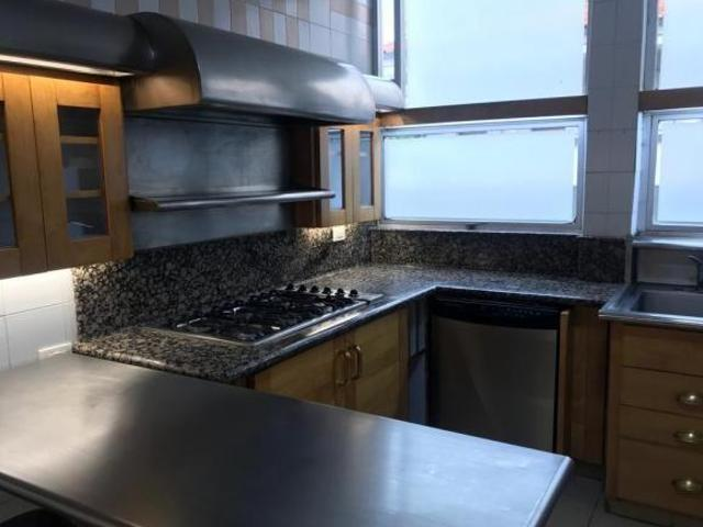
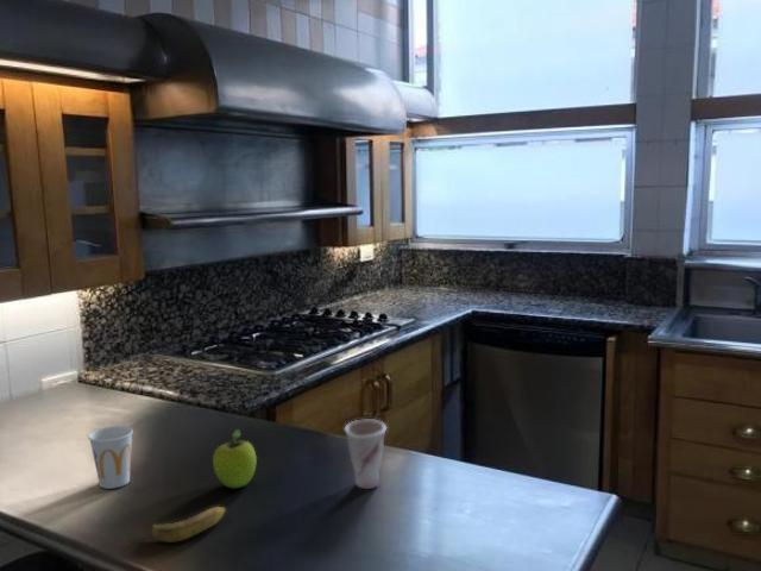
+ fruit [212,428,258,490]
+ cup [344,418,388,490]
+ cup [87,425,134,490]
+ banana [151,506,227,544]
